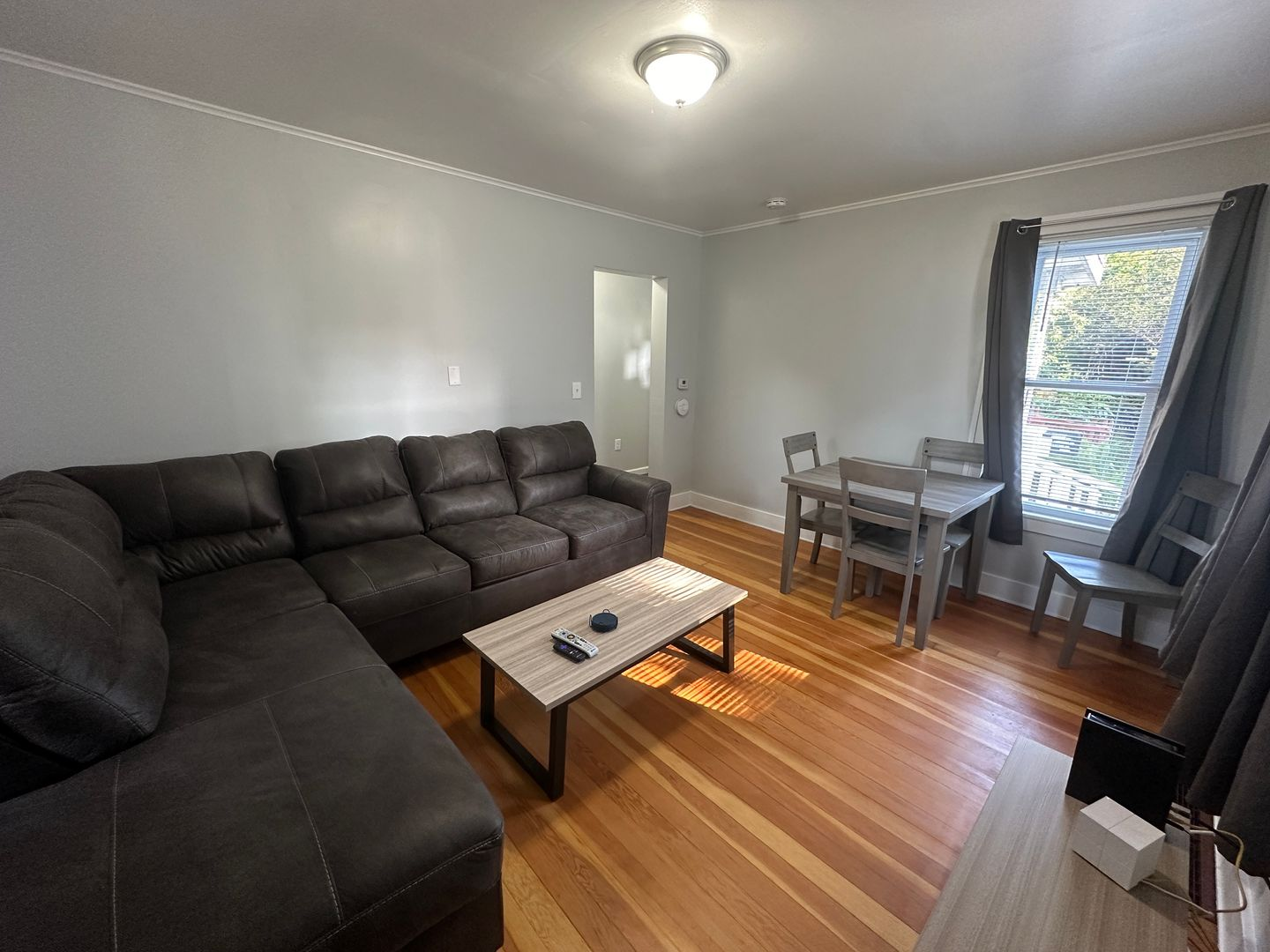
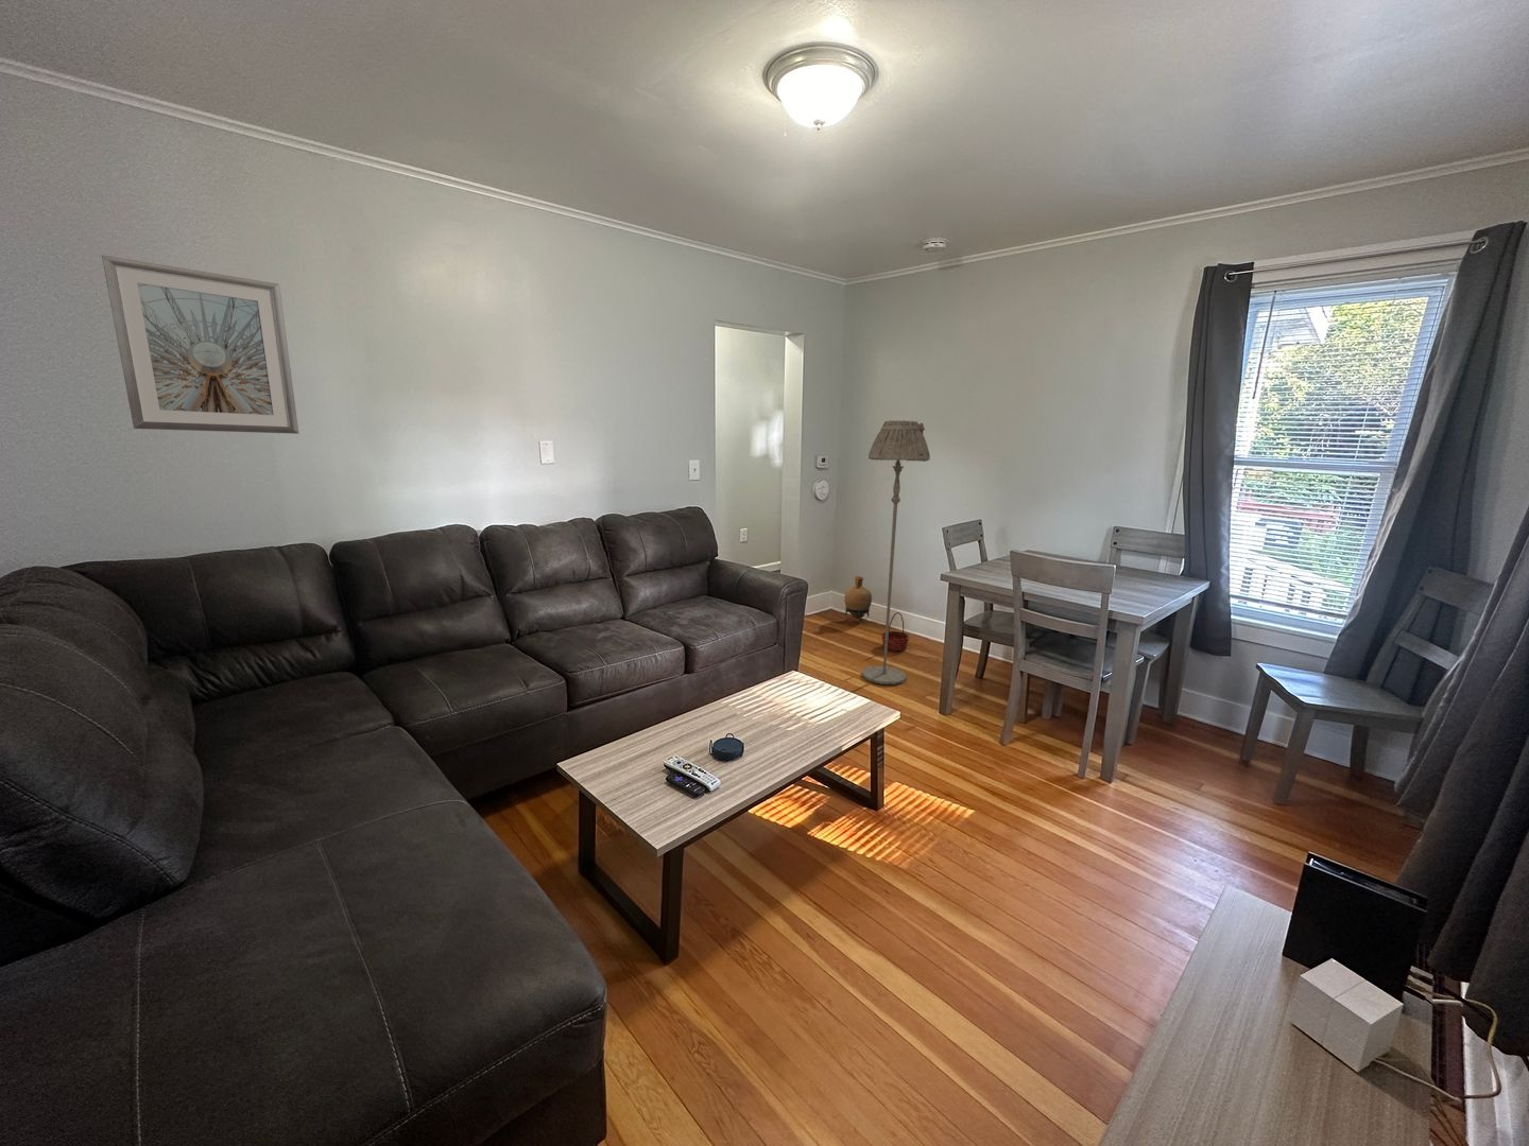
+ picture frame [101,255,300,435]
+ floor lamp [861,419,931,685]
+ vase [843,575,873,622]
+ basket [880,612,911,652]
